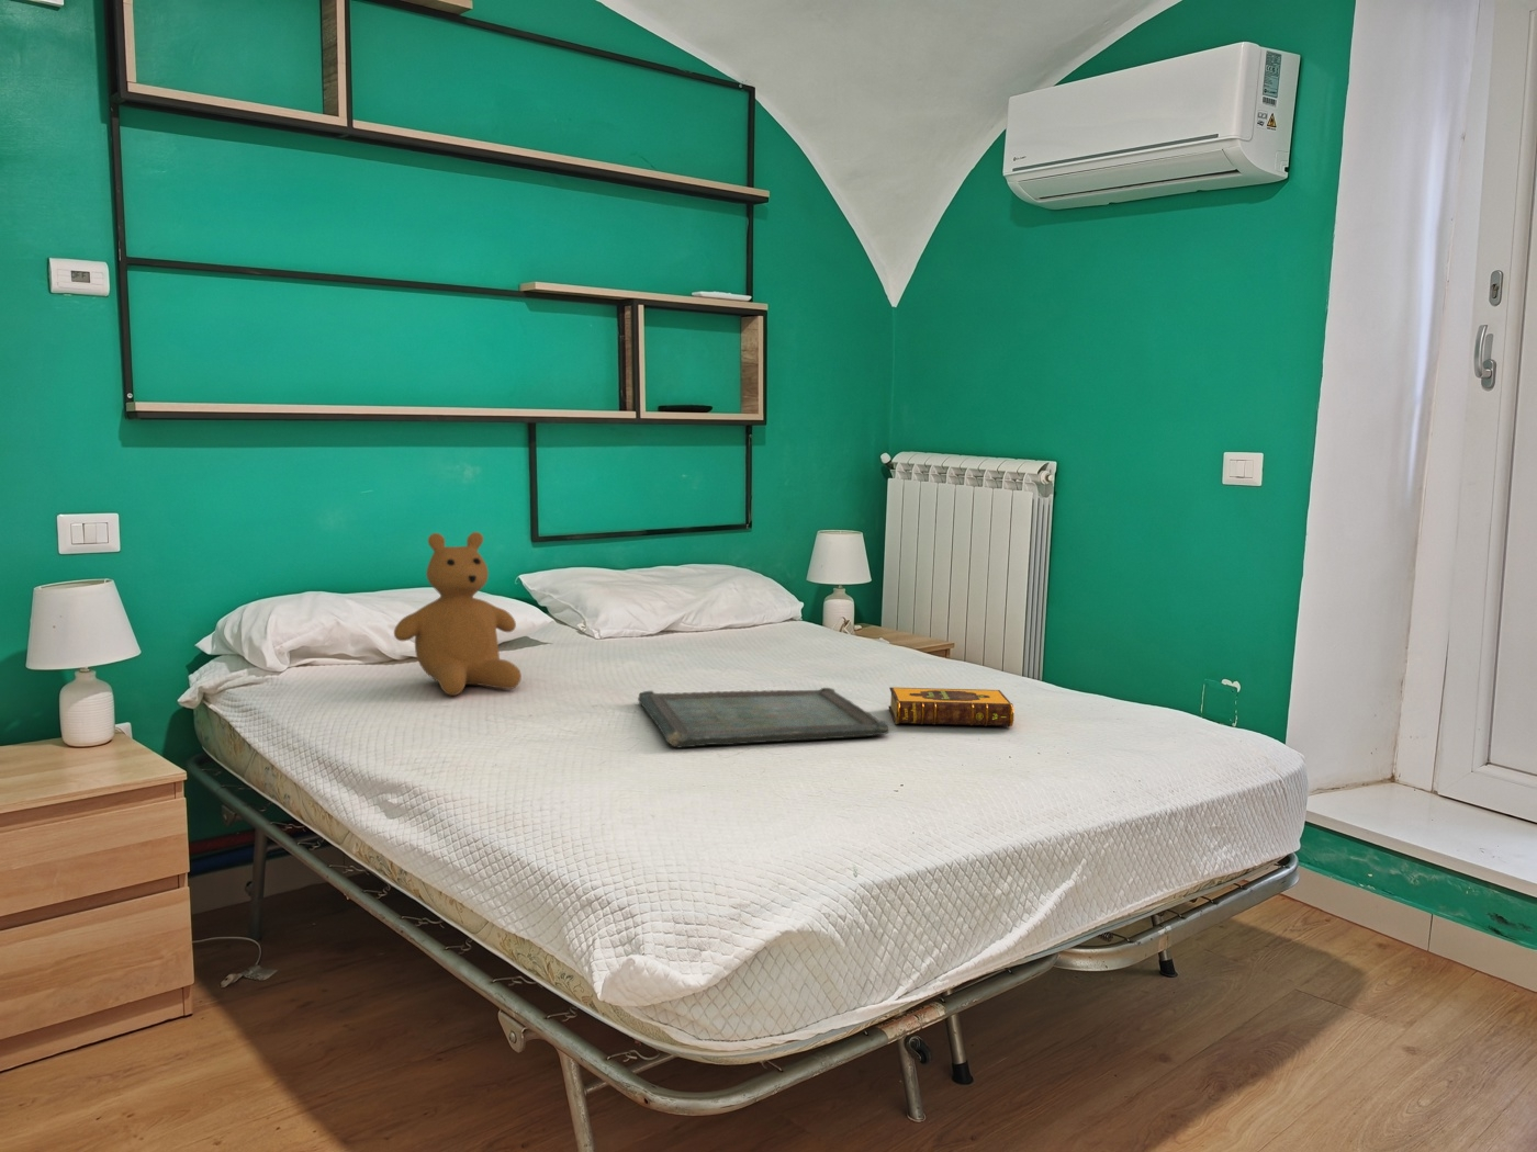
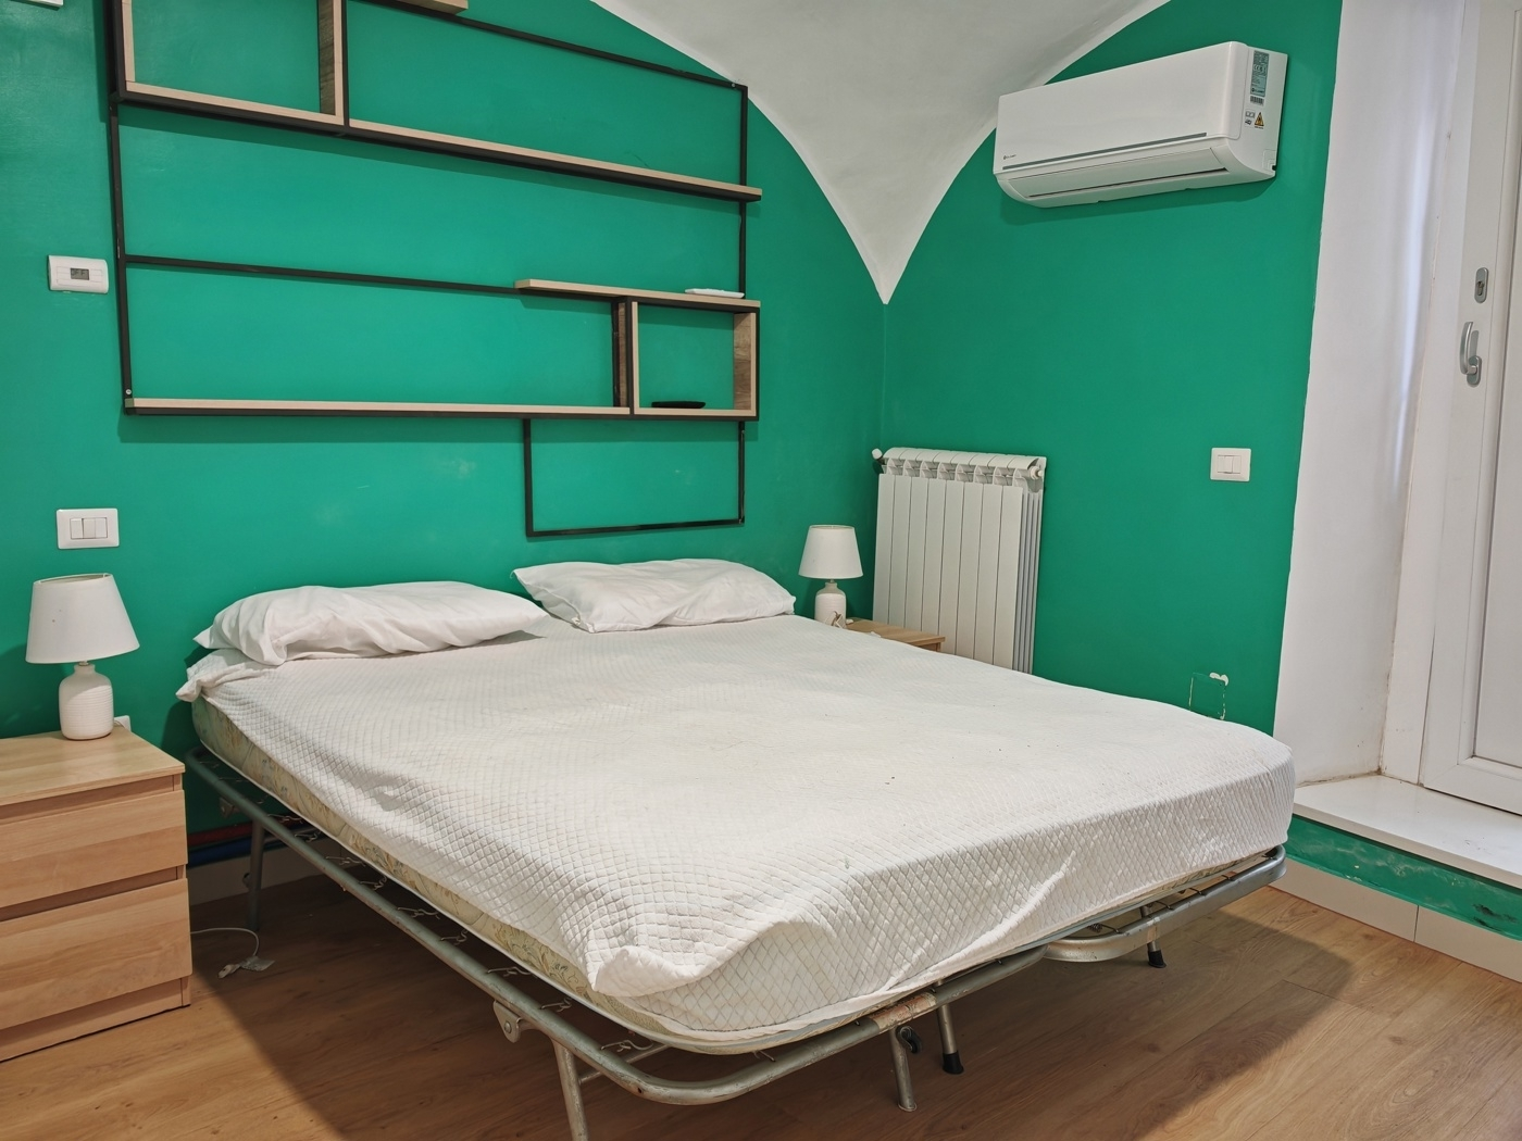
- teddy bear [393,531,523,697]
- serving tray [637,687,891,749]
- hardback book [887,687,1014,727]
